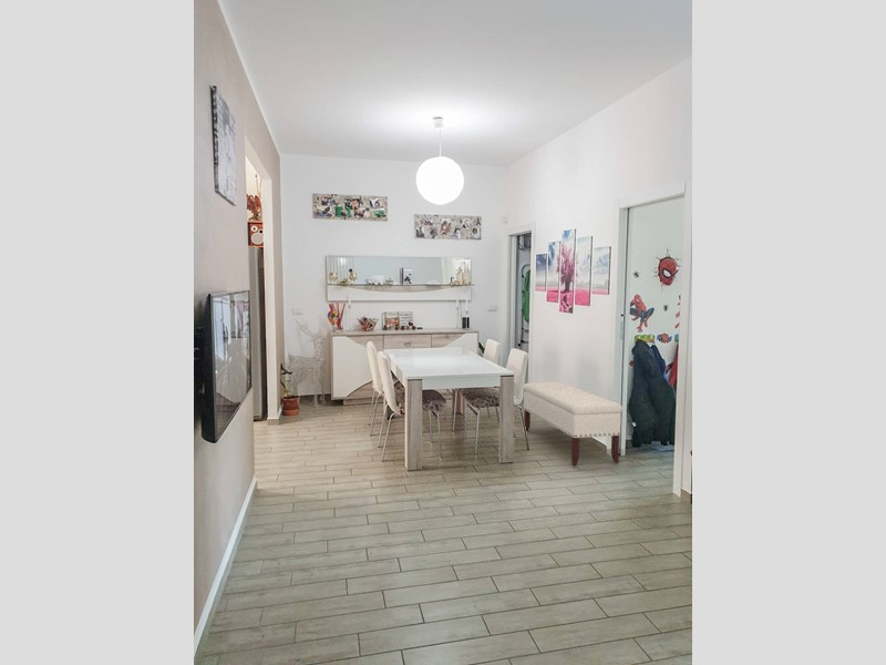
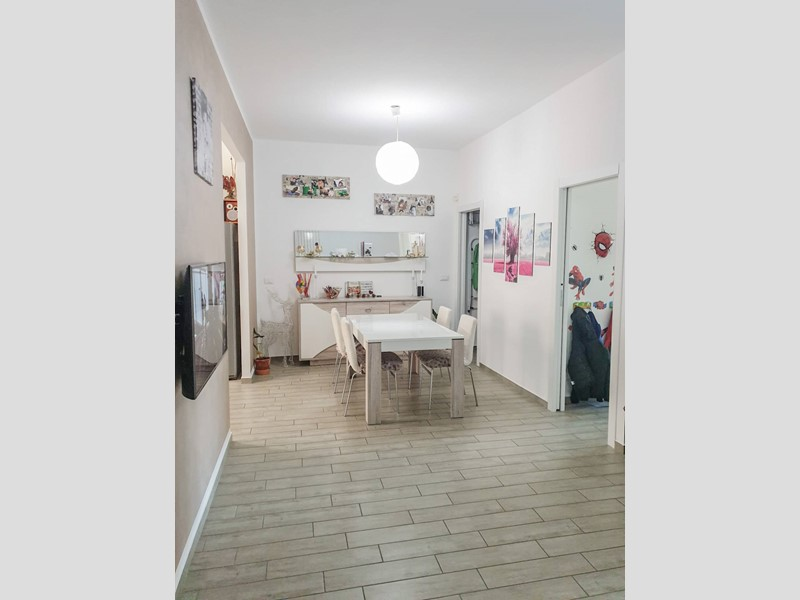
- bench [522,380,624,468]
